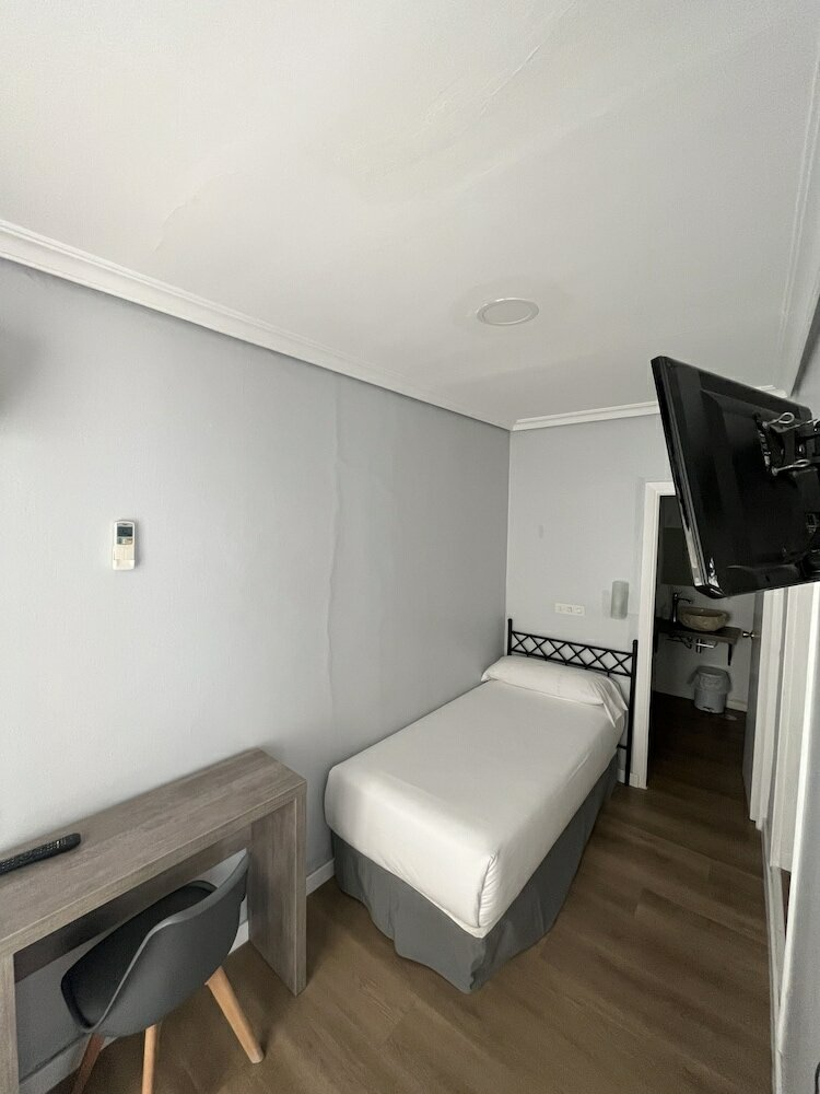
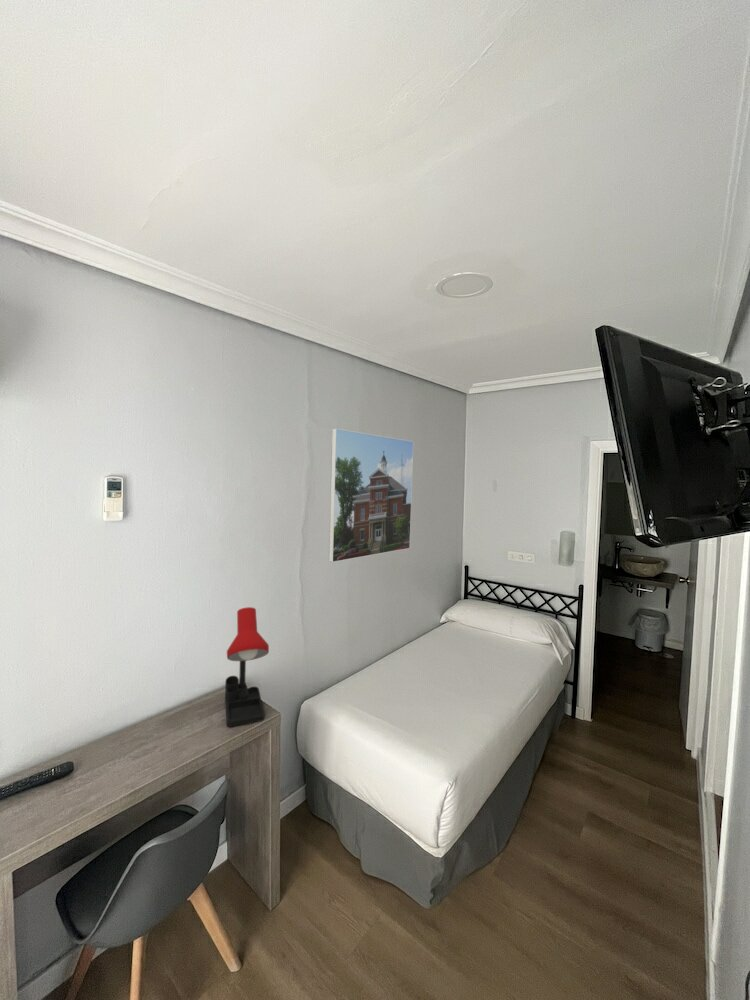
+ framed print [328,427,415,563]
+ desk lamp [224,606,270,728]
